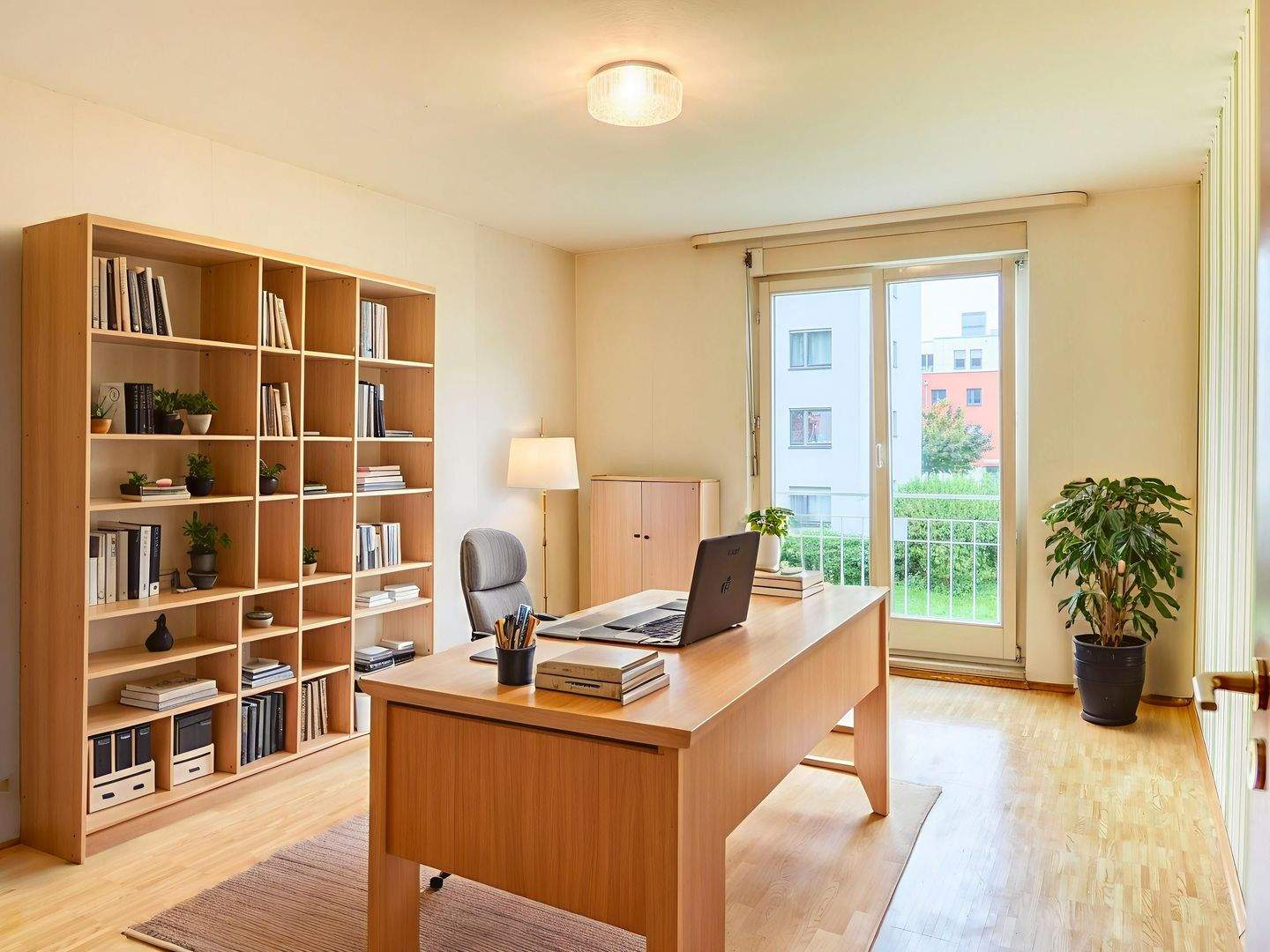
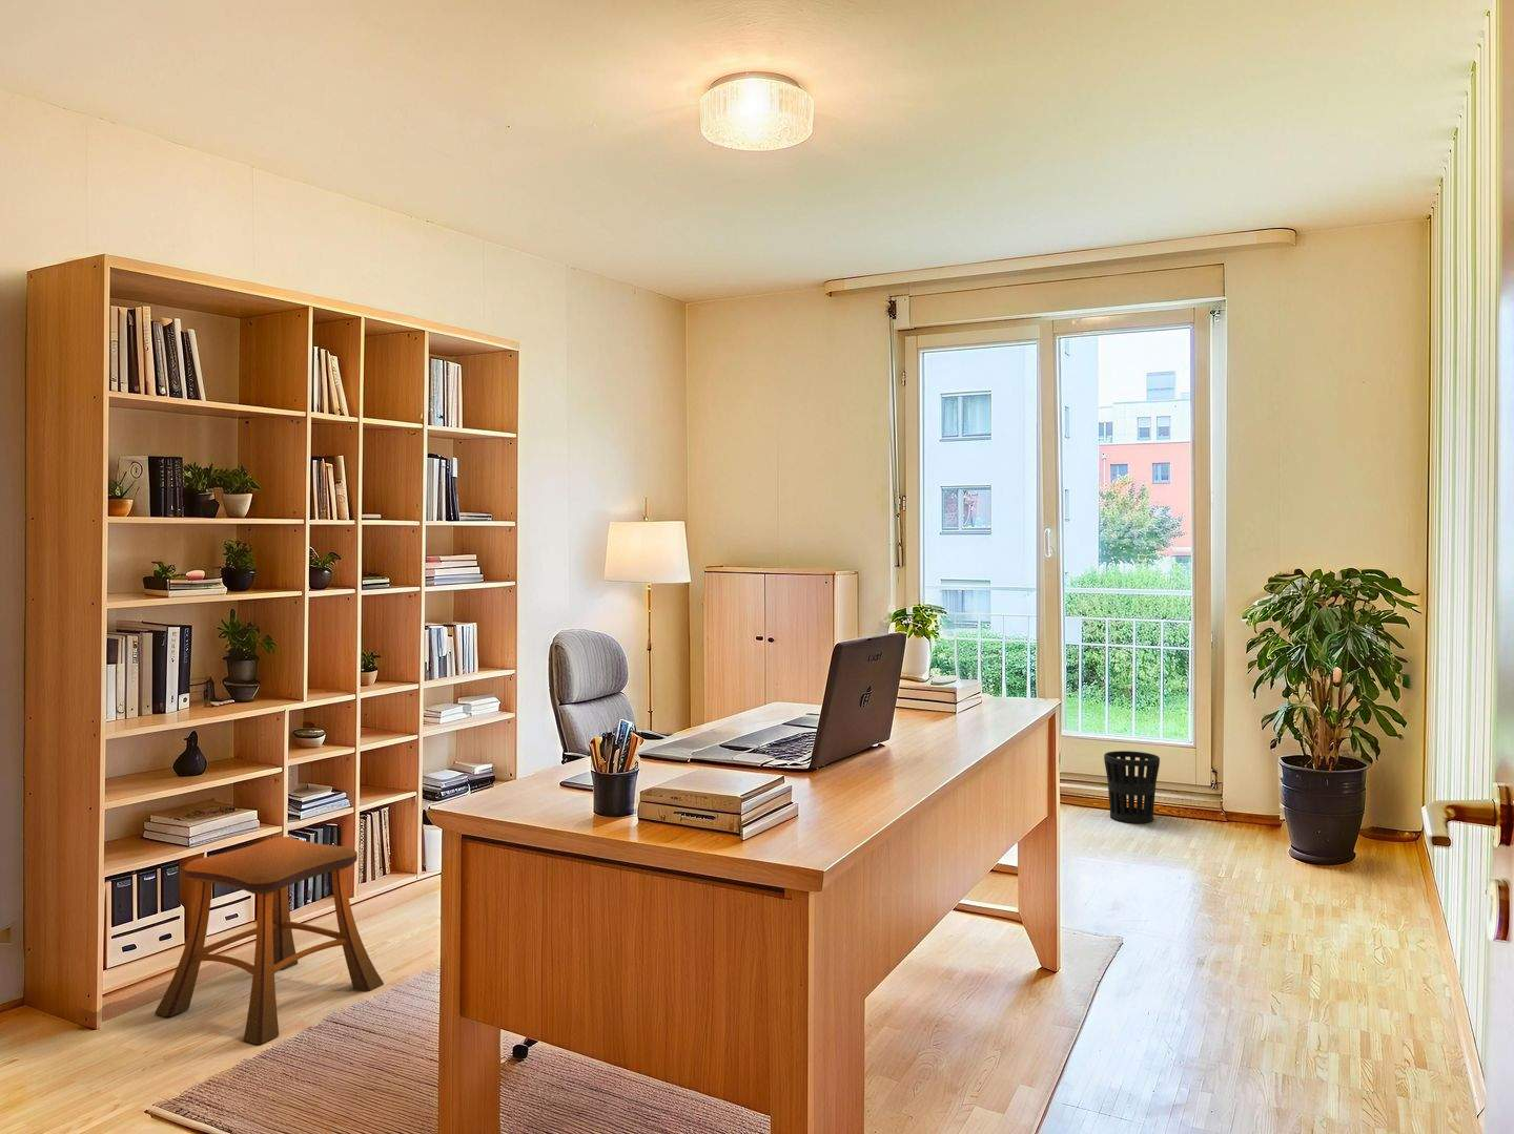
+ wastebasket [1103,749,1161,824]
+ stool [154,836,385,1046]
